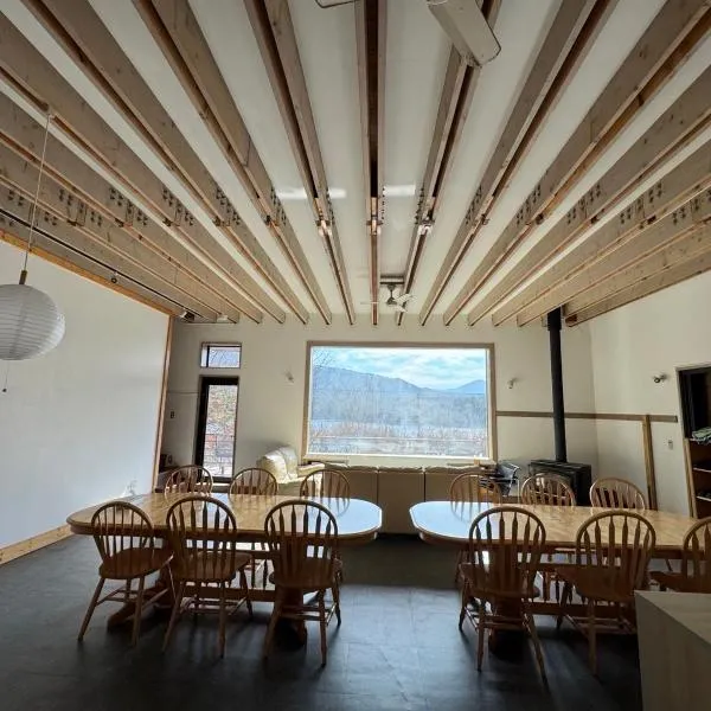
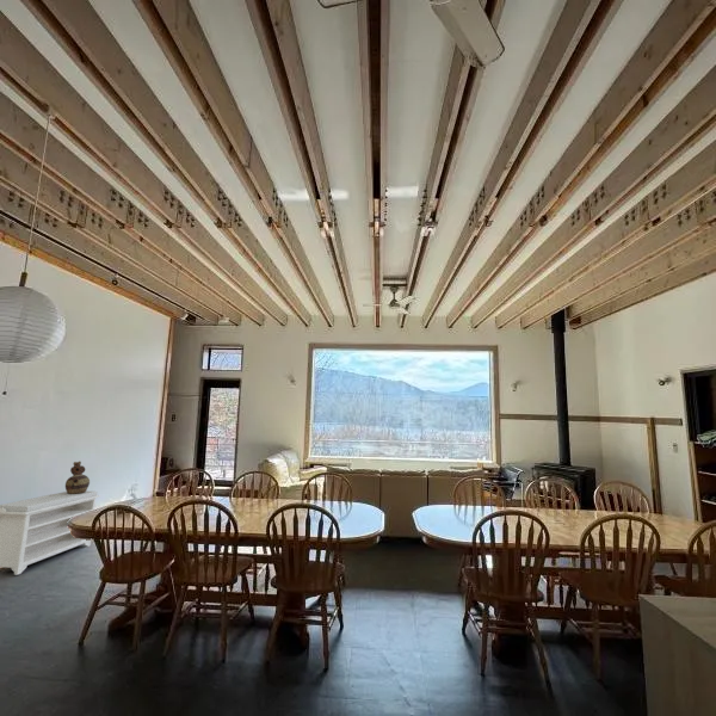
+ ceramic vessel [64,461,91,494]
+ bench [0,490,101,576]
